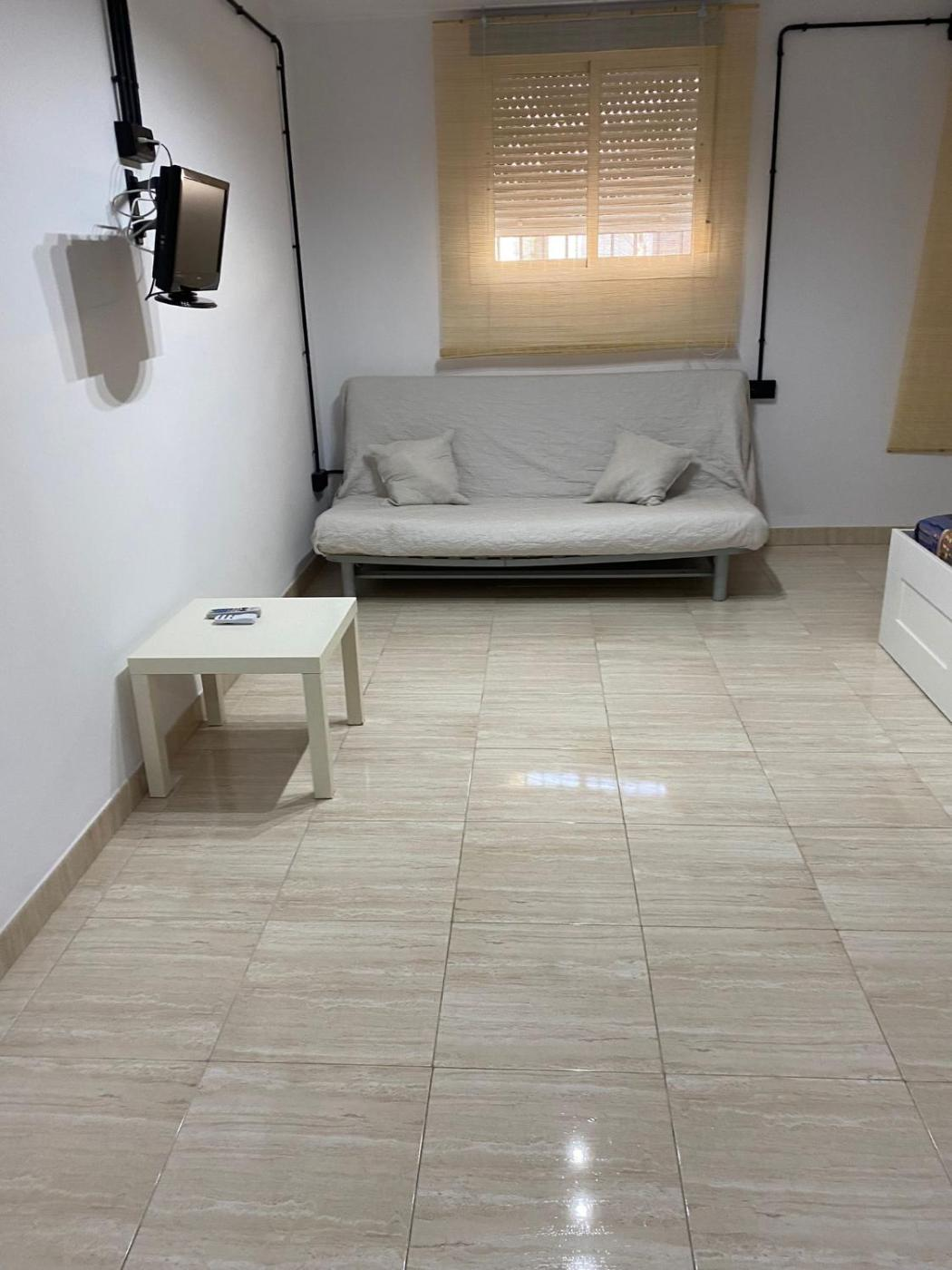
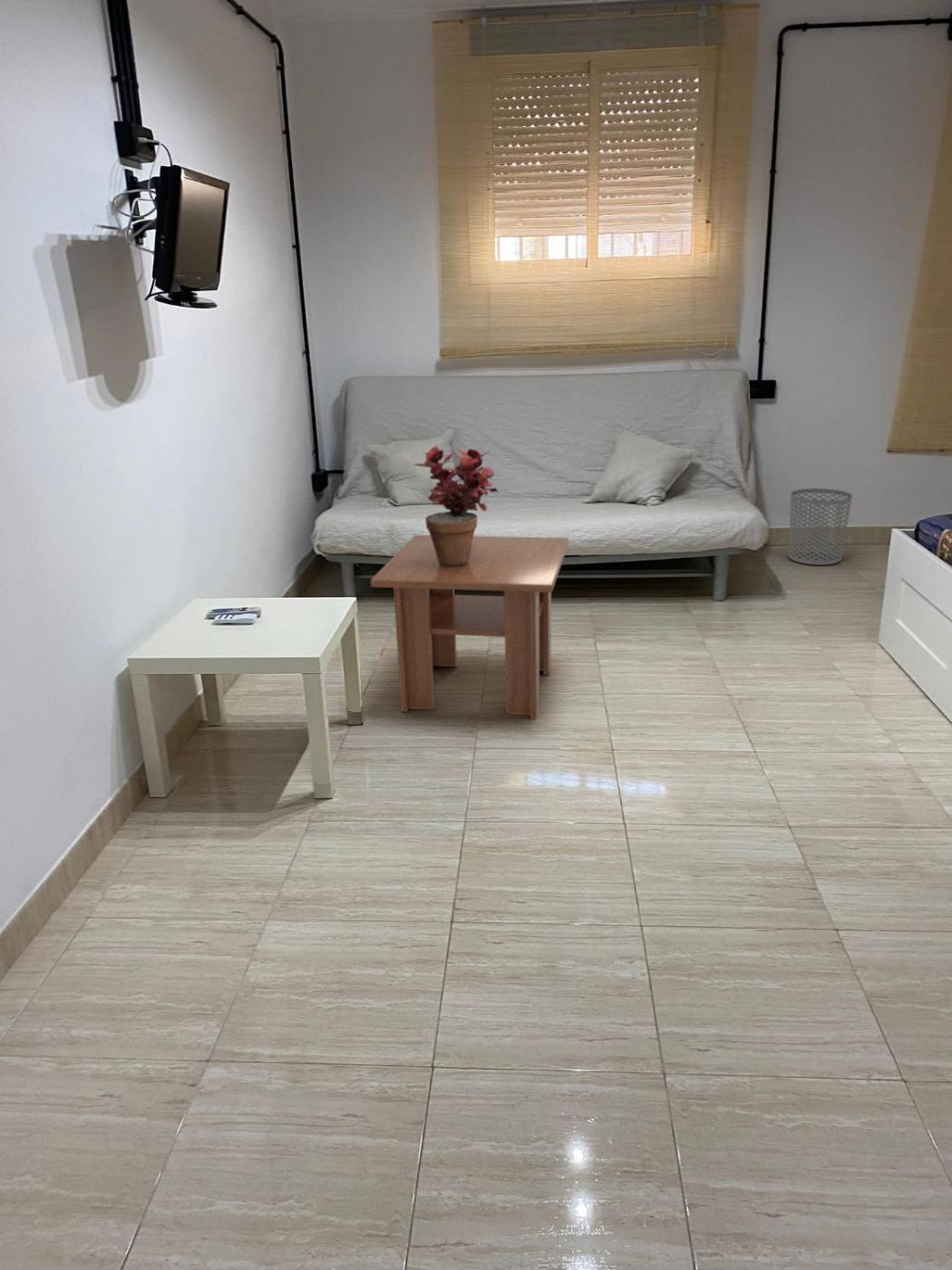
+ waste bin [787,487,853,566]
+ coffee table [370,534,569,720]
+ potted plant [413,445,500,566]
